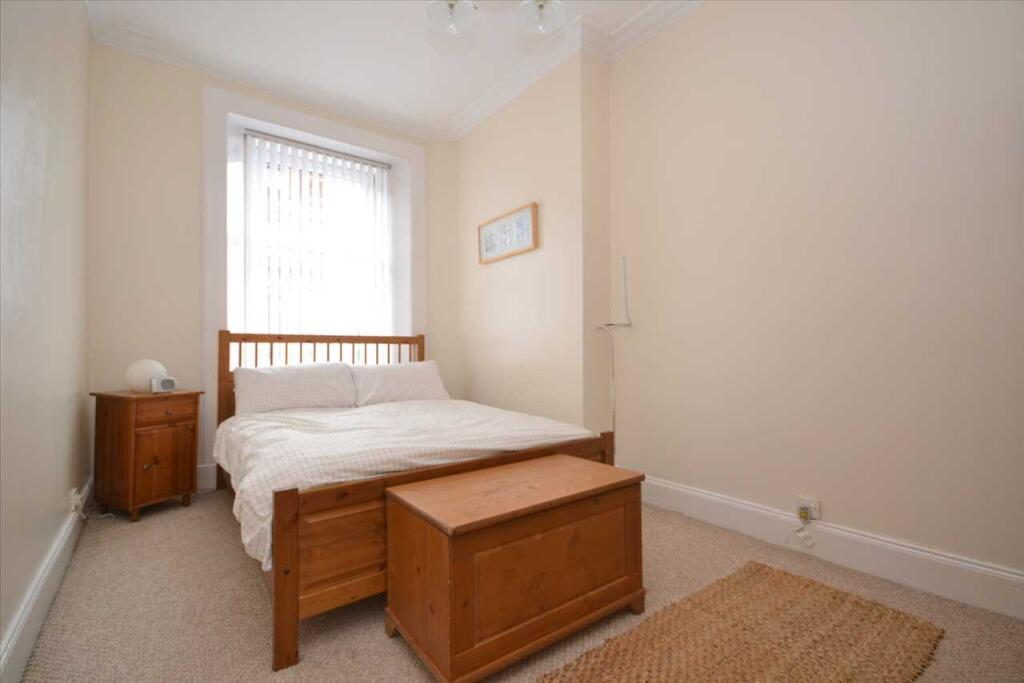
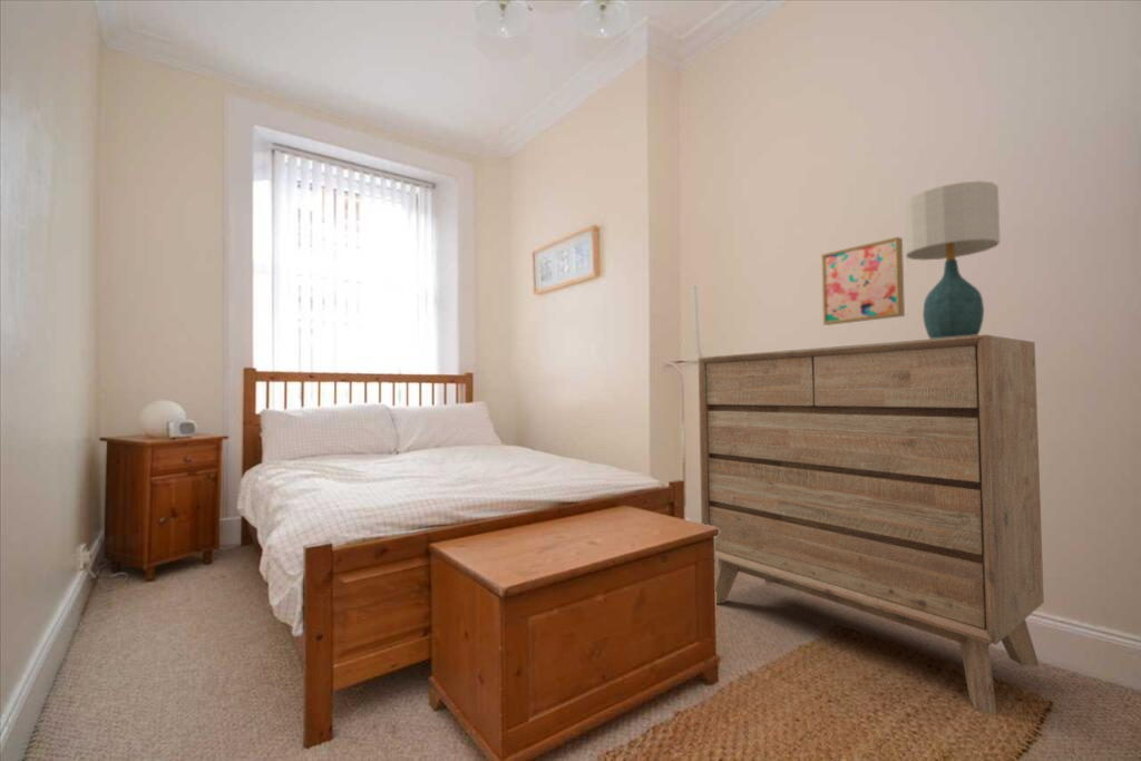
+ table lamp [904,181,1001,339]
+ dresser [698,333,1045,715]
+ wall art [820,236,906,326]
